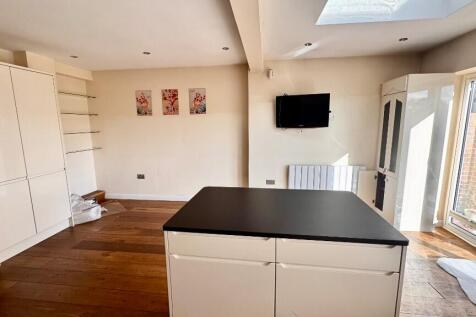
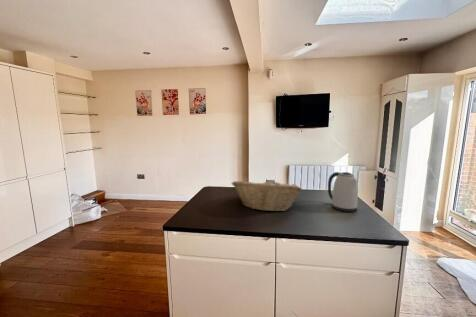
+ fruit basket [231,178,303,212]
+ kettle [327,171,359,213]
